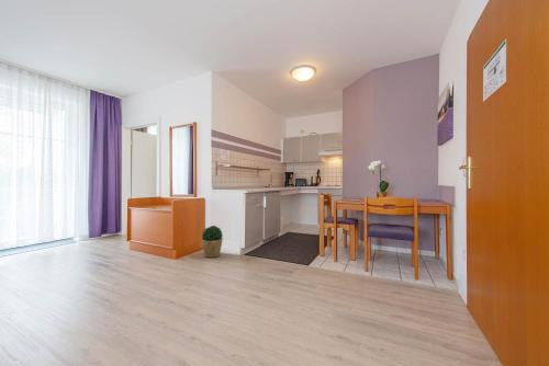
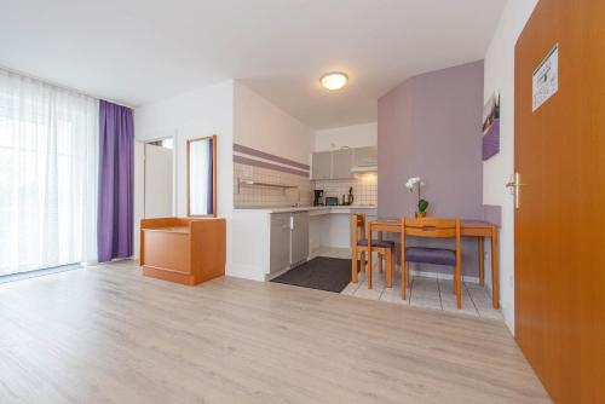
- potted plant [201,225,224,259]
